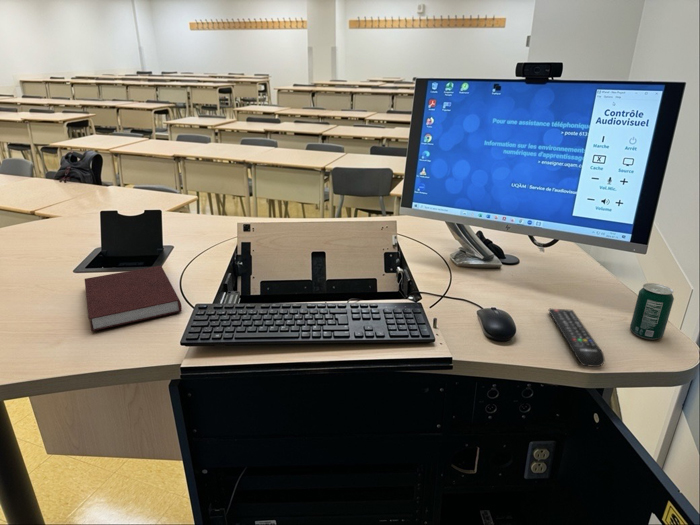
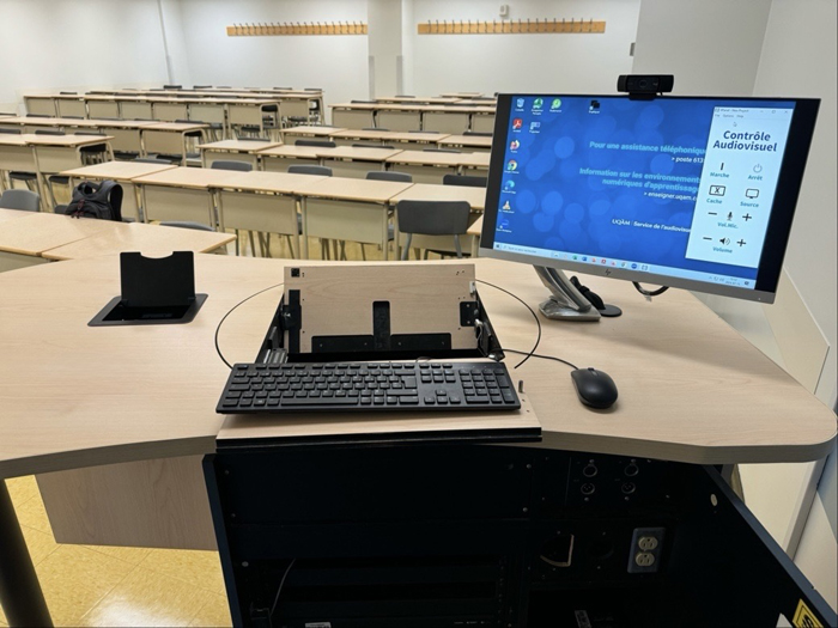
- notebook [84,265,182,332]
- beverage can [629,282,675,341]
- remote control [548,308,606,368]
